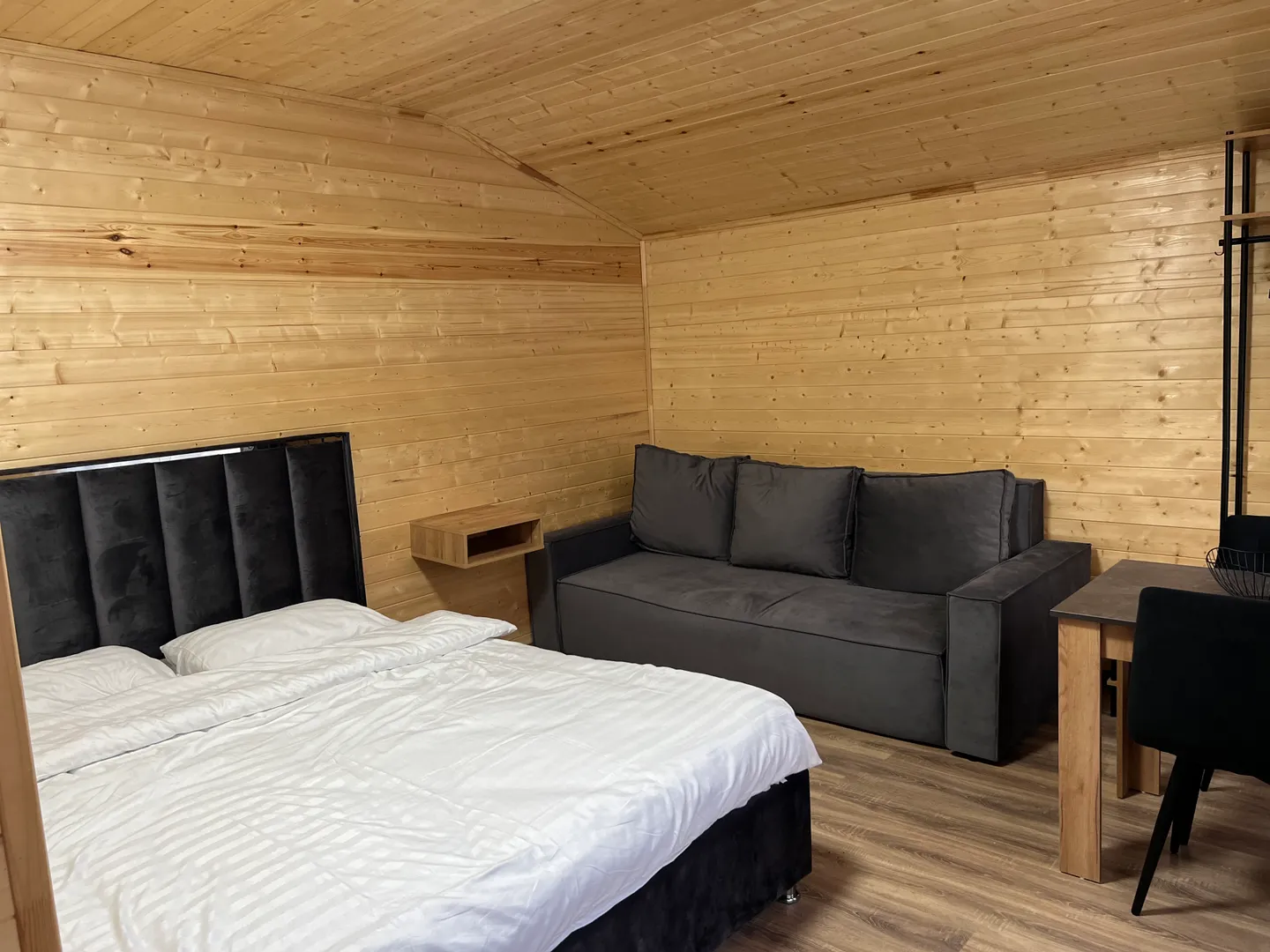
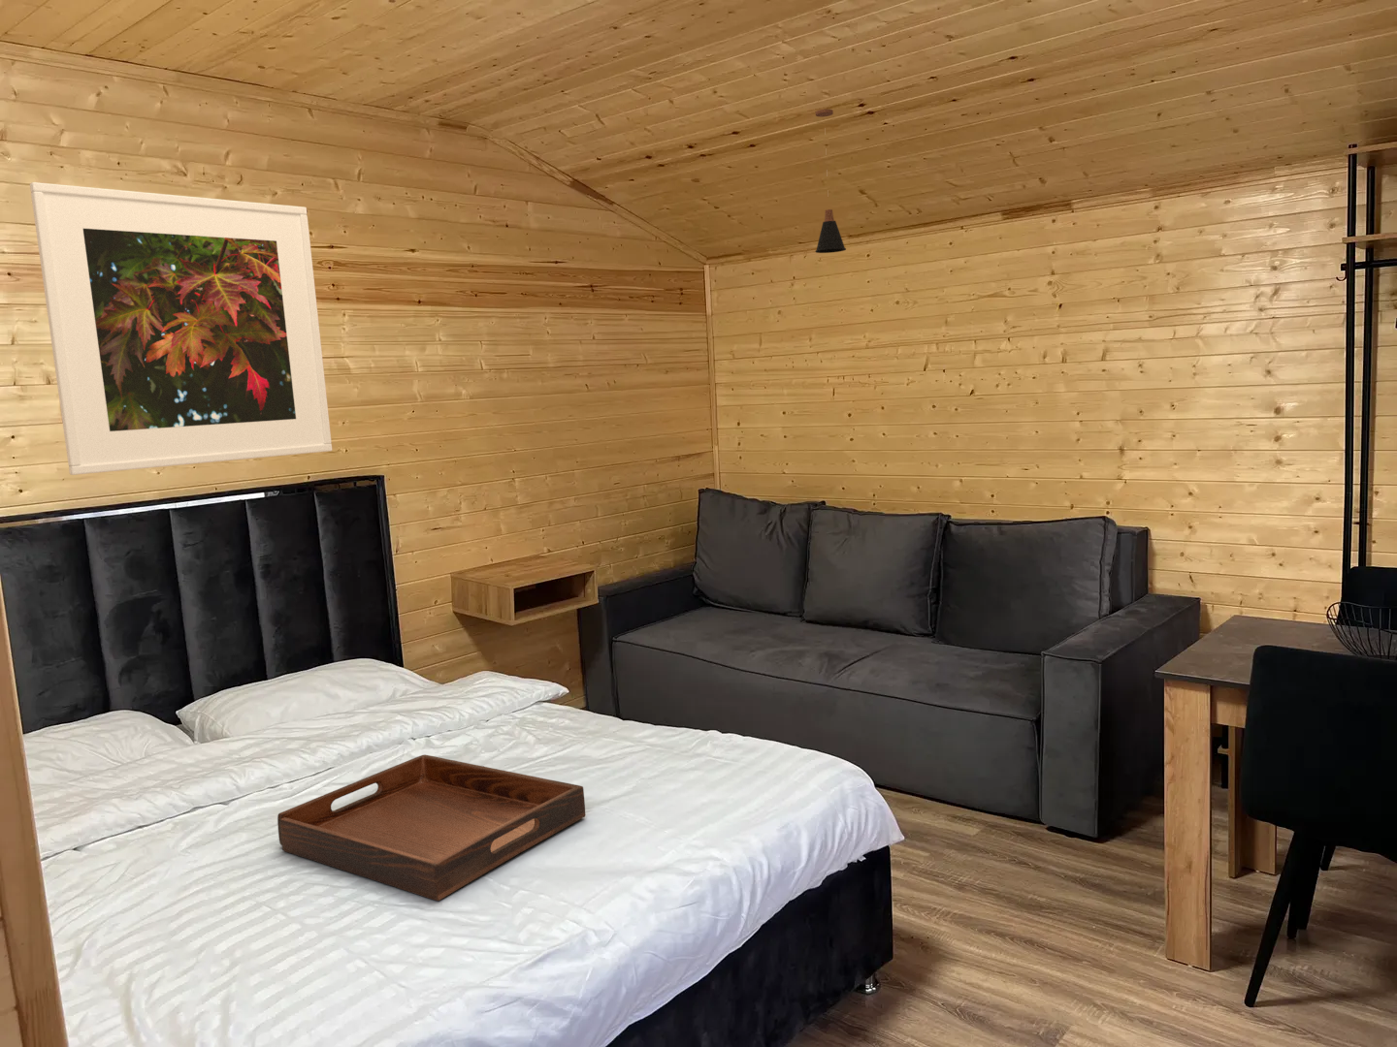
+ pendant lamp [815,109,847,254]
+ serving tray [276,754,586,902]
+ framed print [29,181,333,476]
